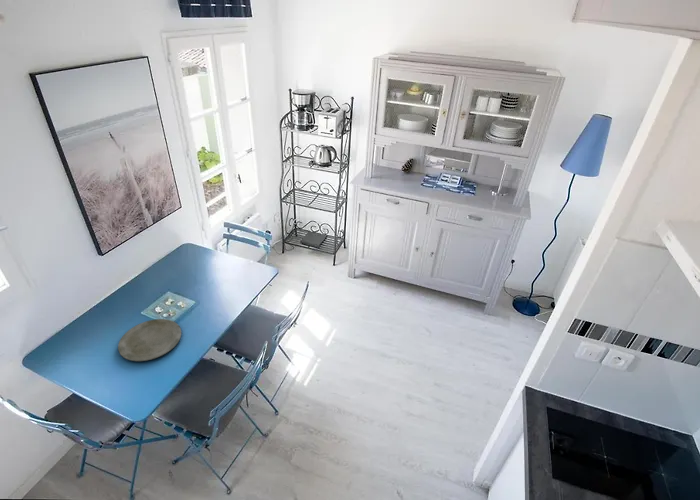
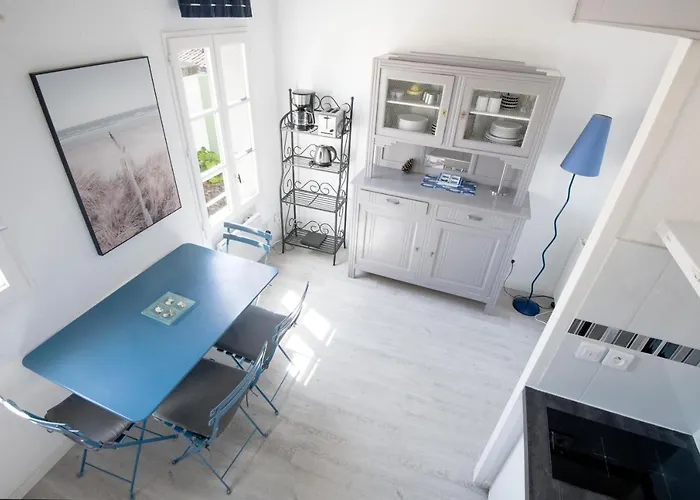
- plate [117,318,182,362]
